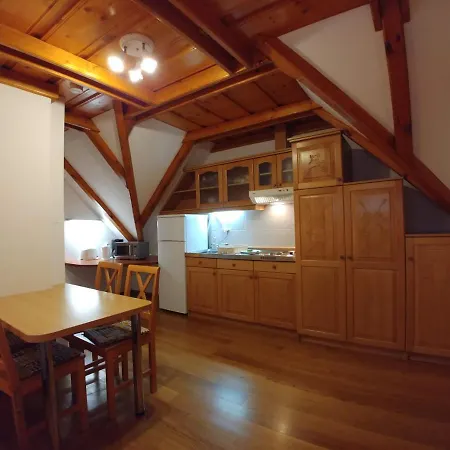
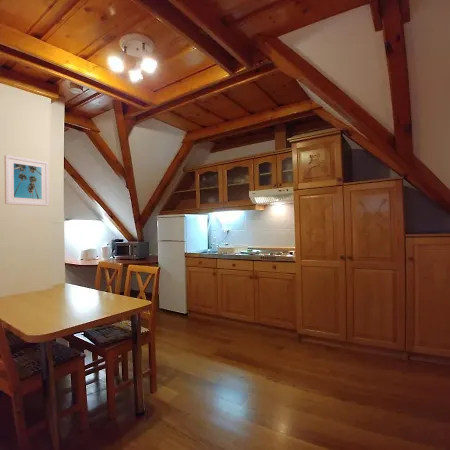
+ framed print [3,154,50,207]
